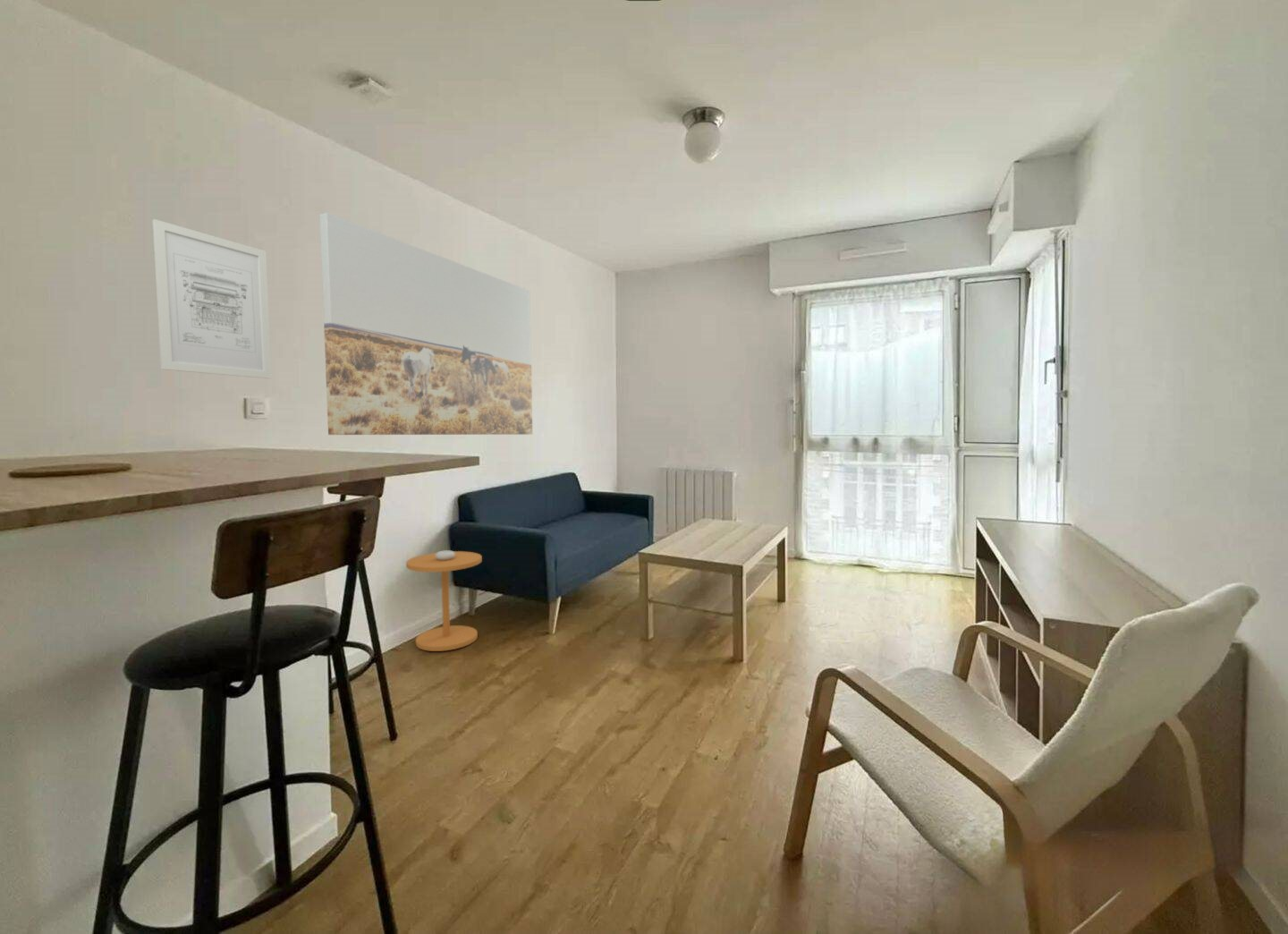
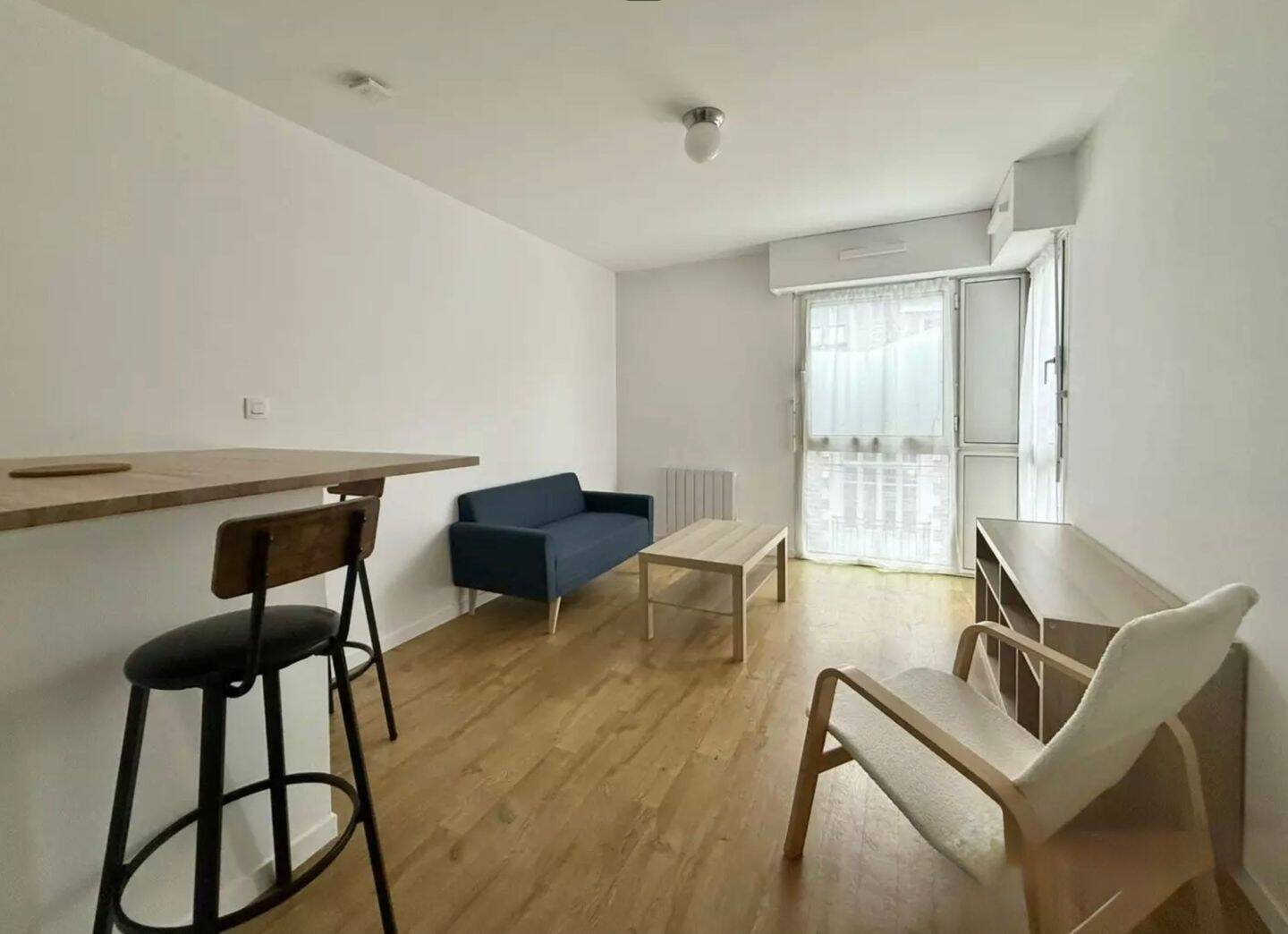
- wall art [318,212,533,436]
- wall art [152,218,273,379]
- side table [405,549,483,652]
